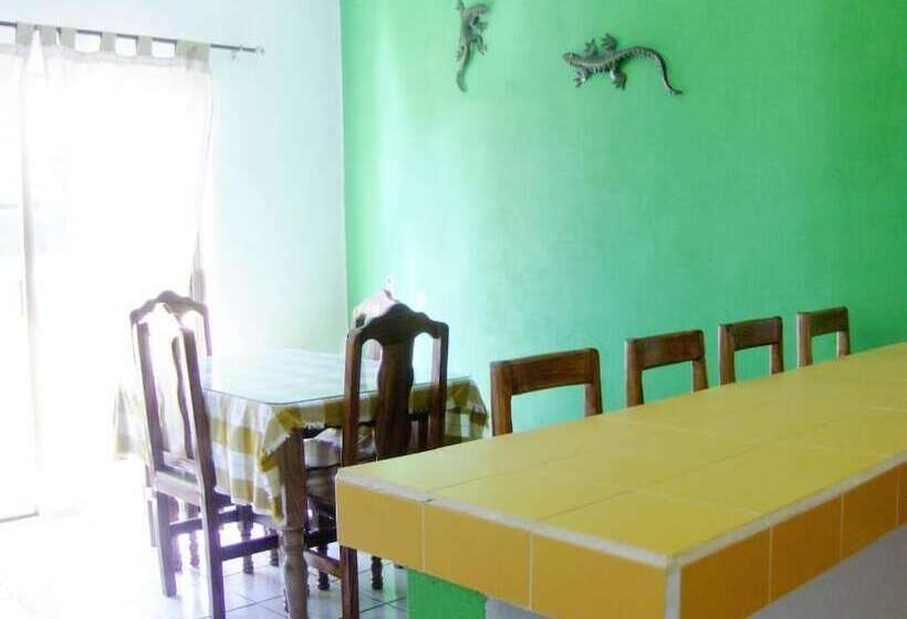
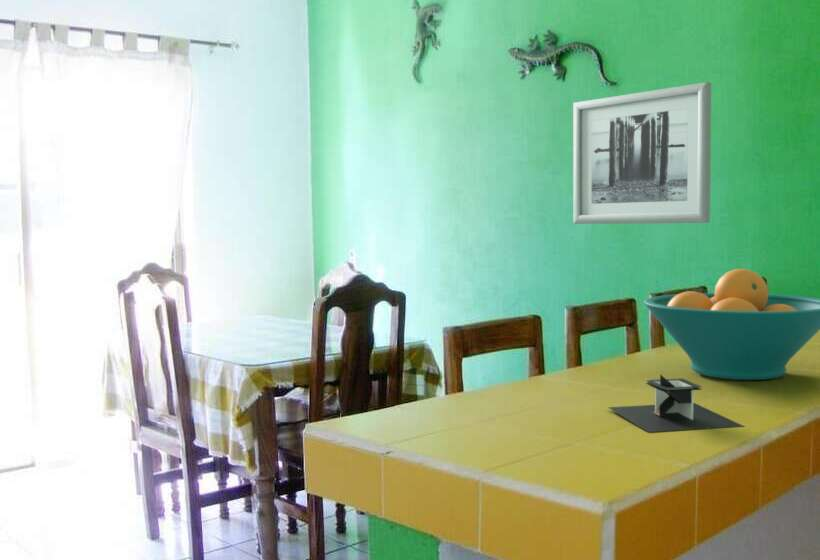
+ architectural model [607,373,744,433]
+ wall art [572,81,712,225]
+ fruit bowl [643,268,820,381]
